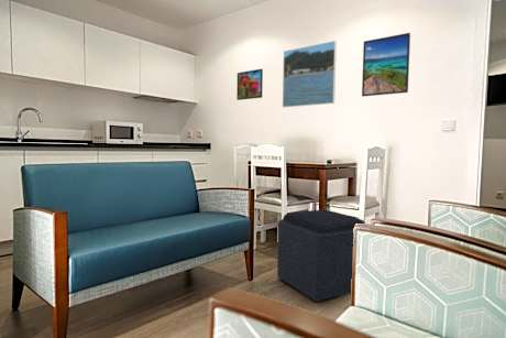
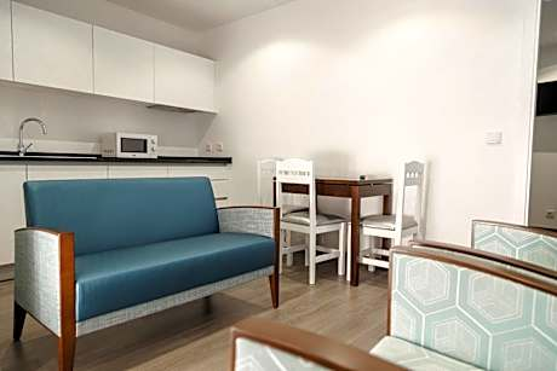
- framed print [361,32,411,97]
- ottoman [276,208,366,303]
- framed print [282,40,338,108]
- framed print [235,68,264,101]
